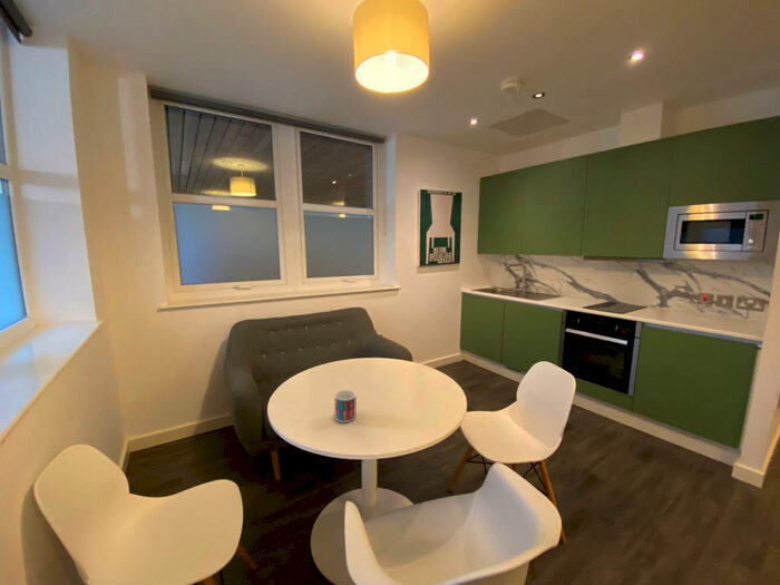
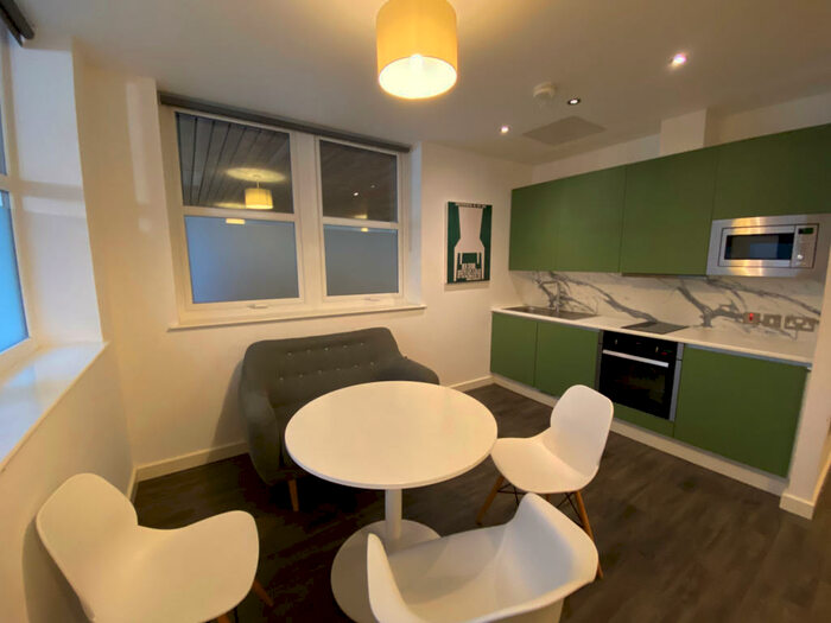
- mug [334,389,357,423]
